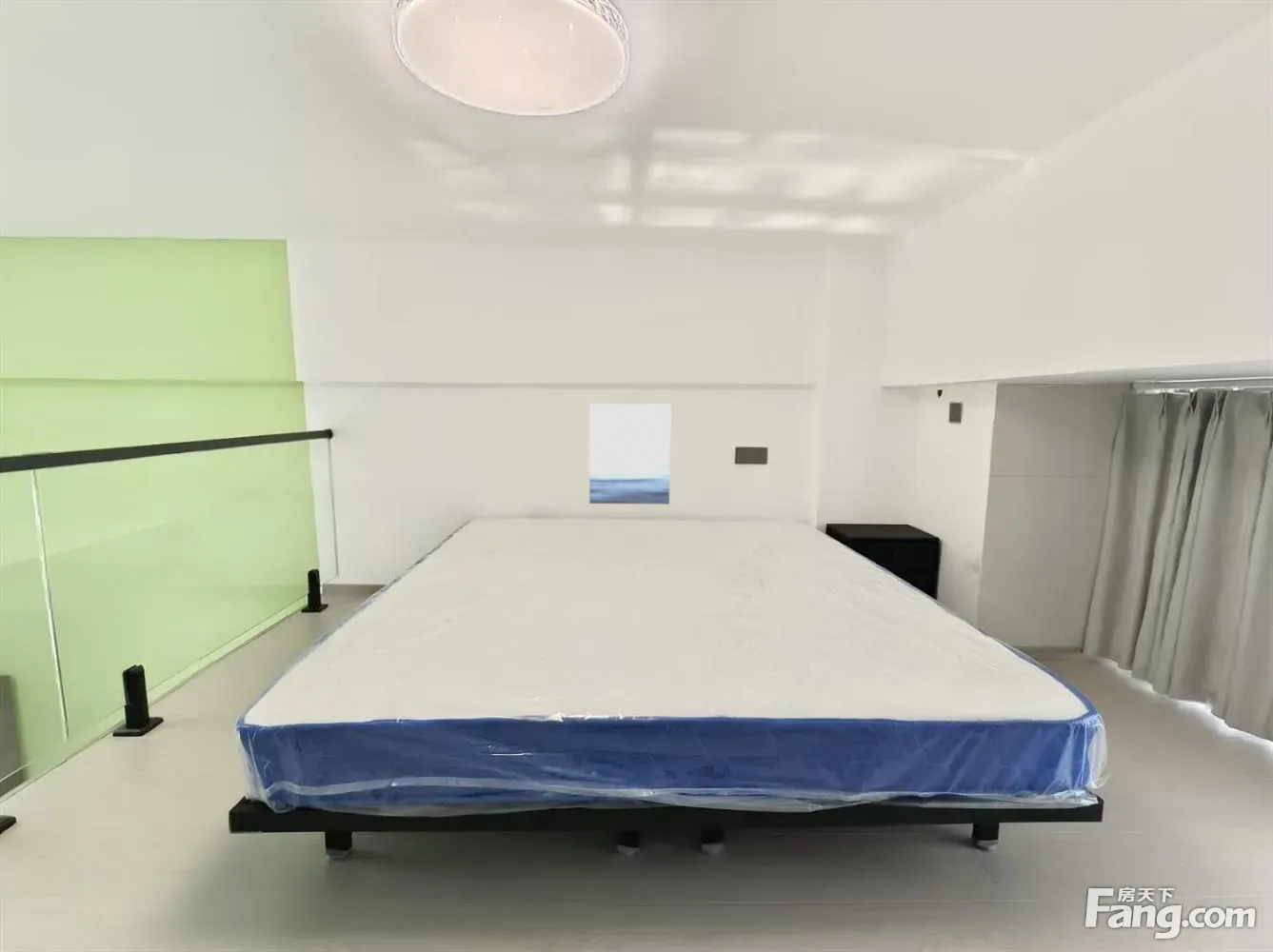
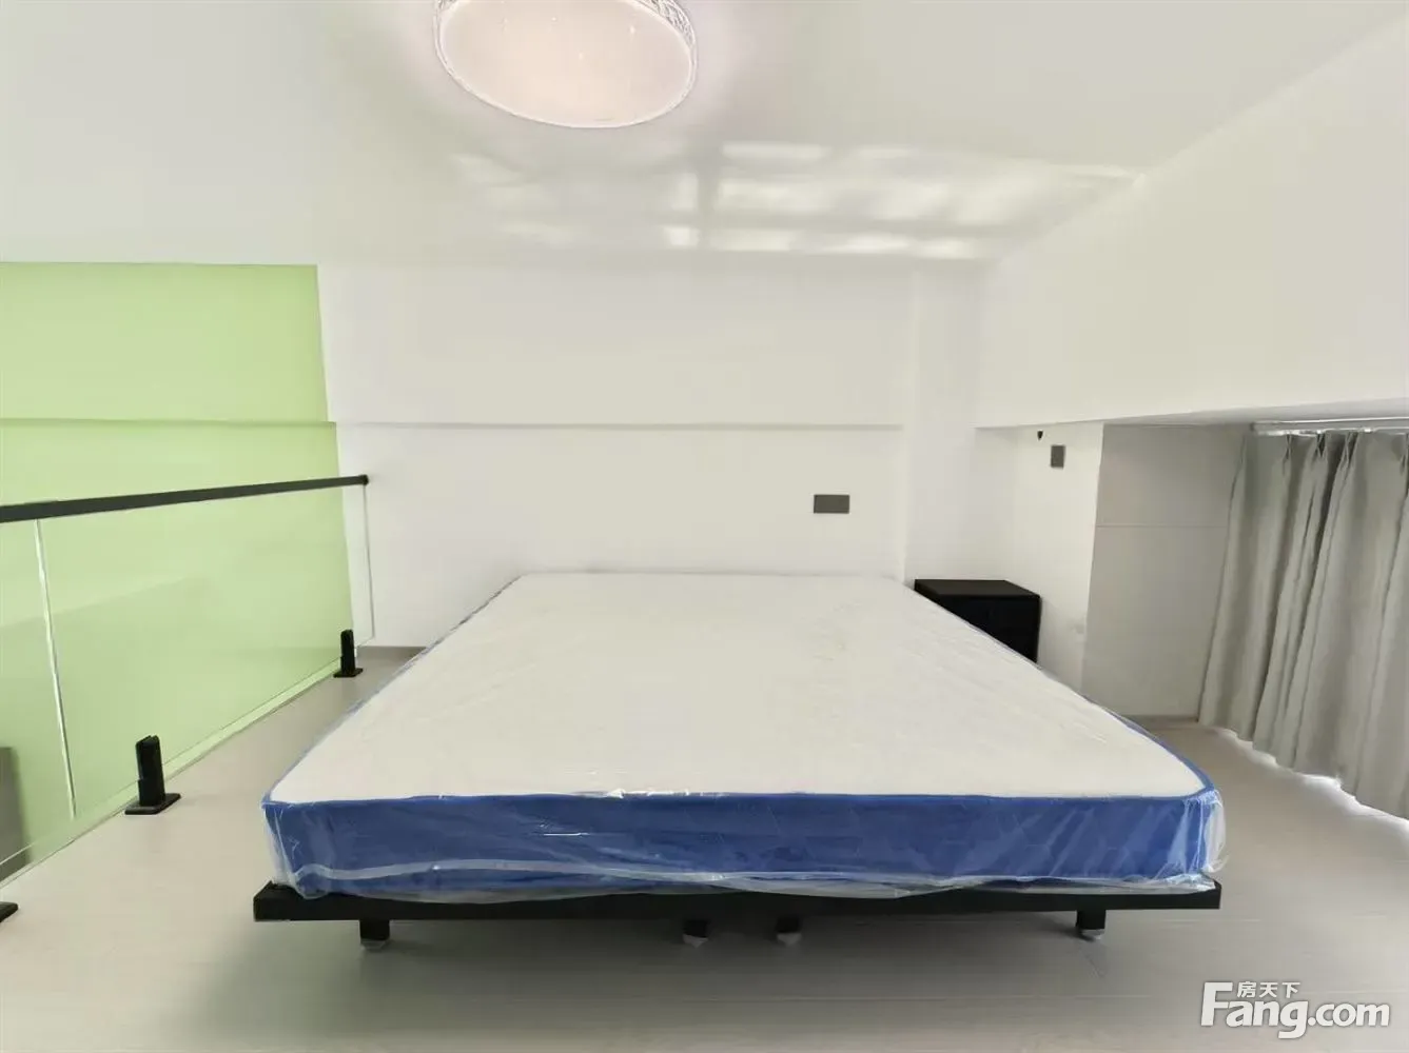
- wall art [588,403,672,506]
